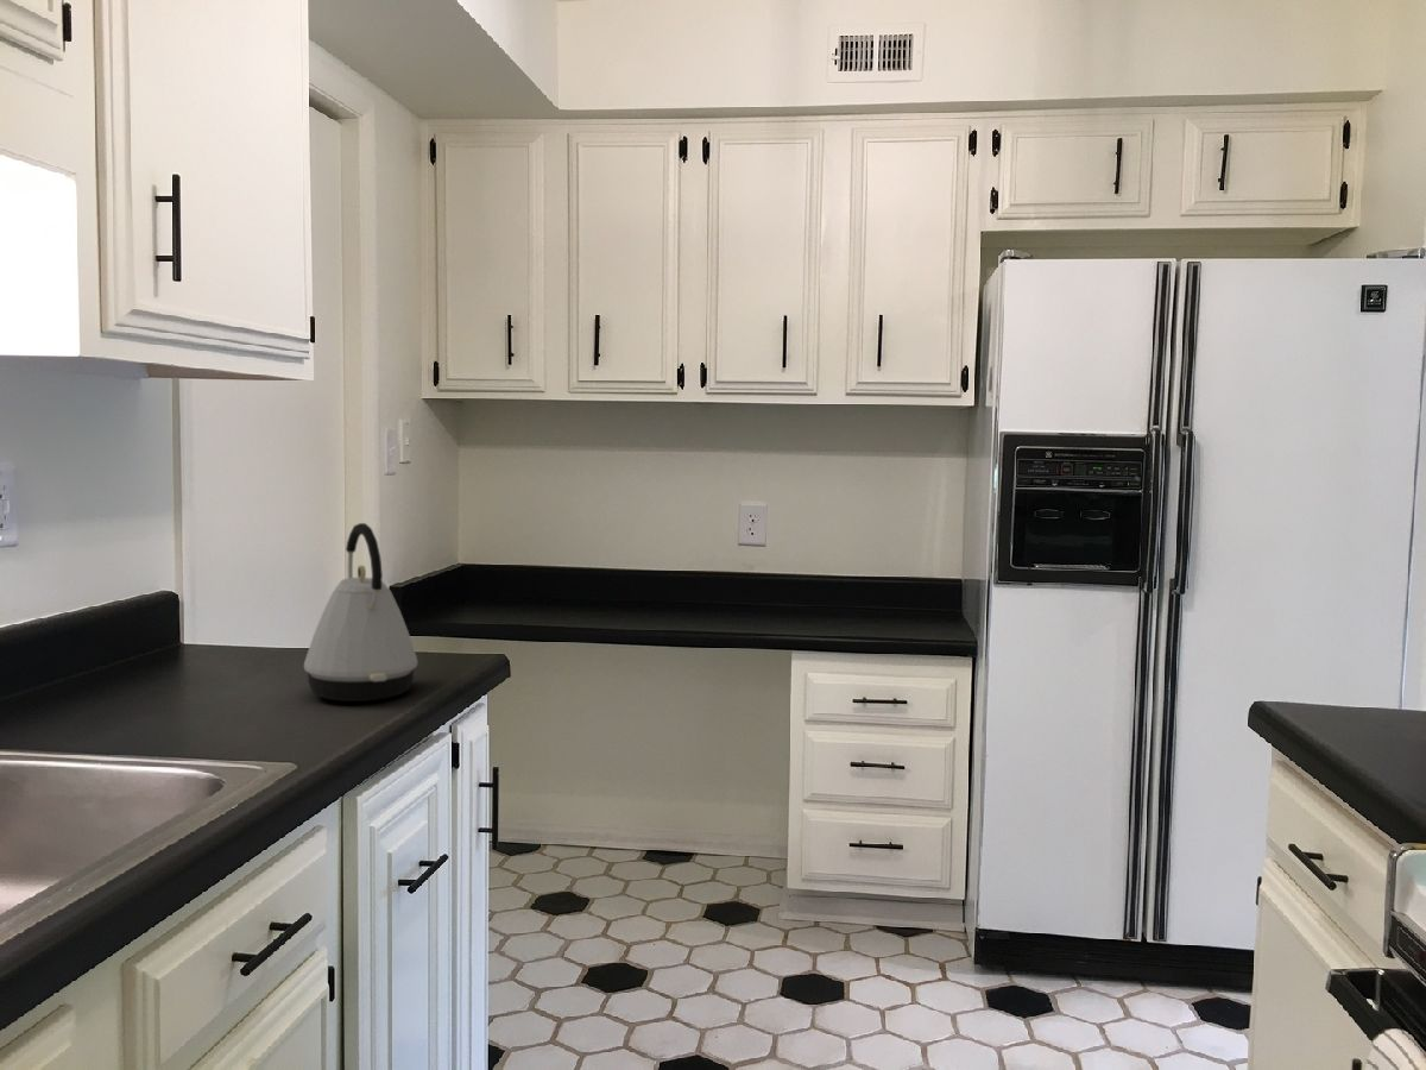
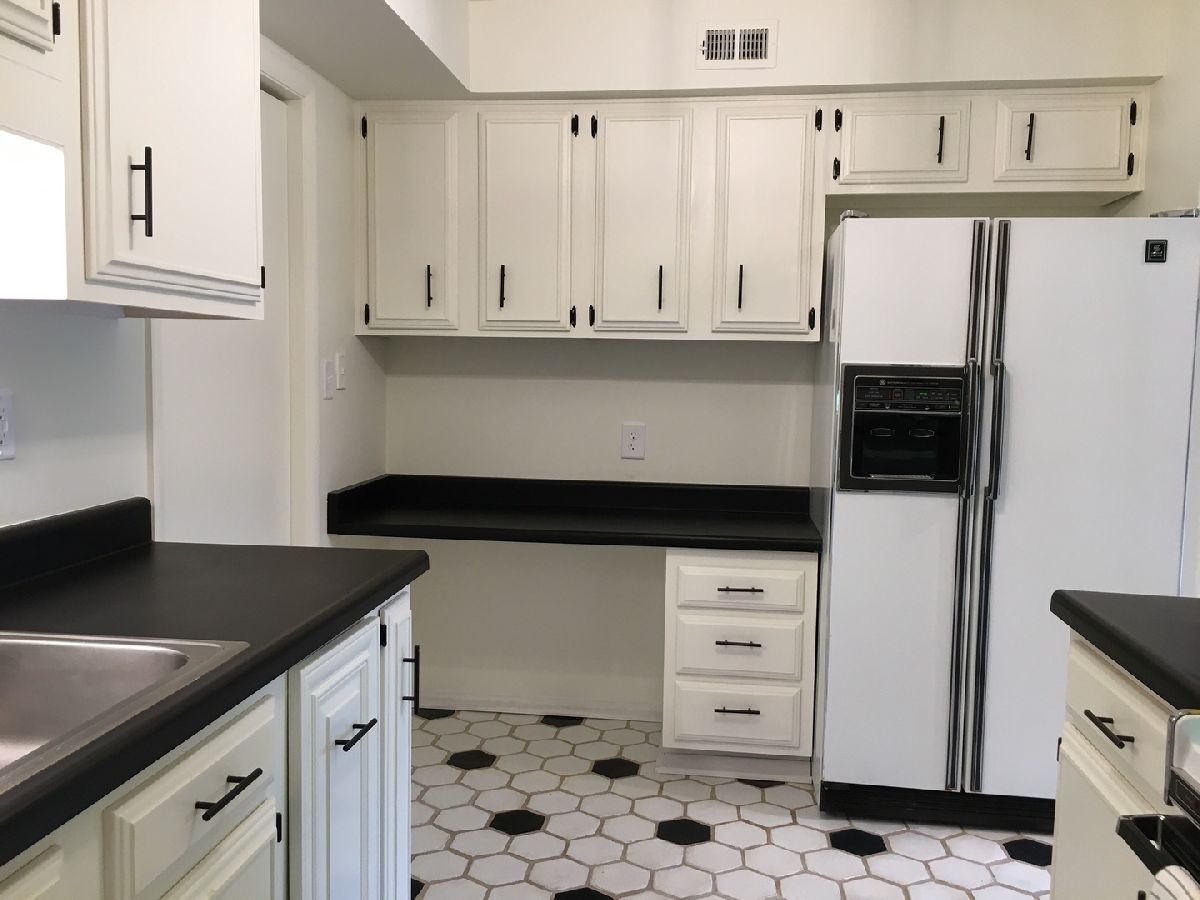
- kettle [303,522,418,703]
